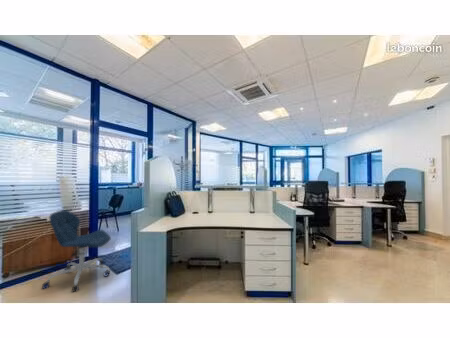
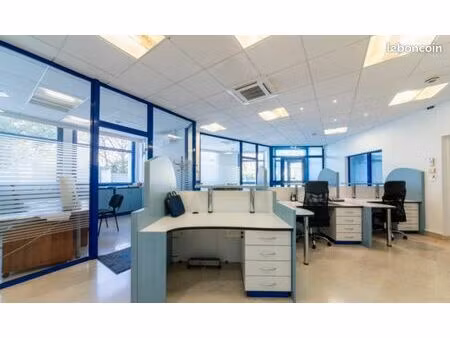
- office chair [41,209,112,293]
